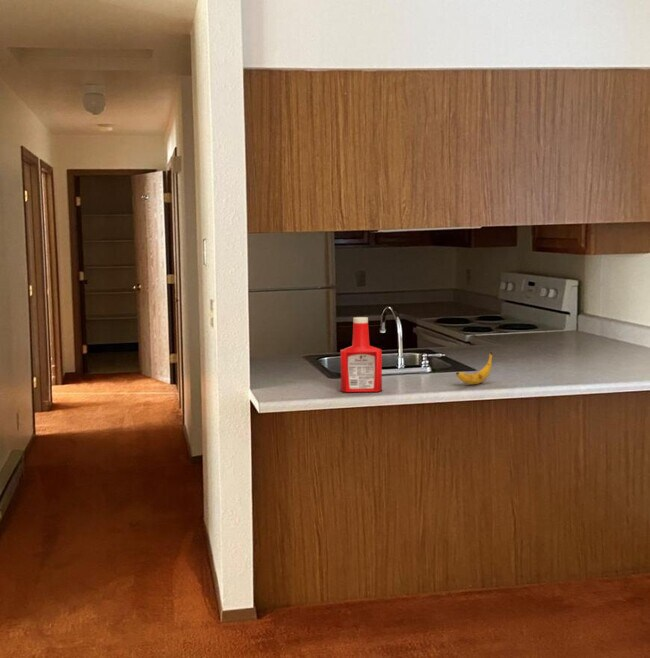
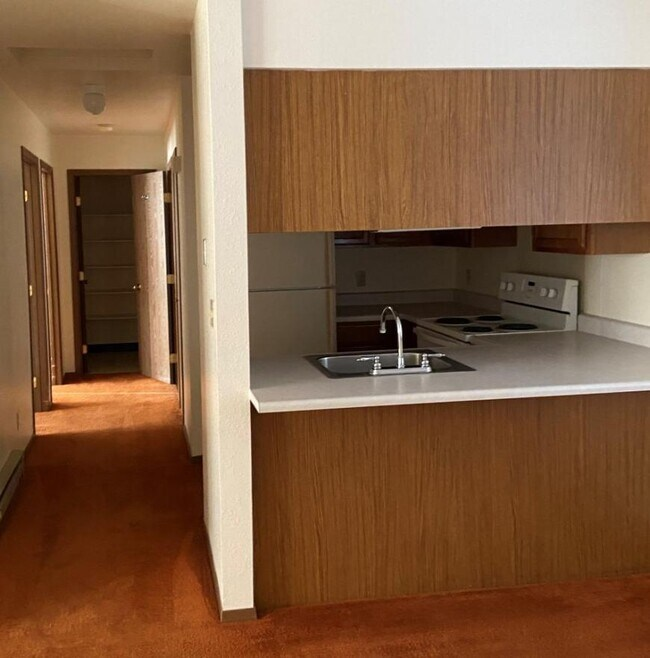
- soap bottle [340,316,383,393]
- banana [455,351,493,385]
